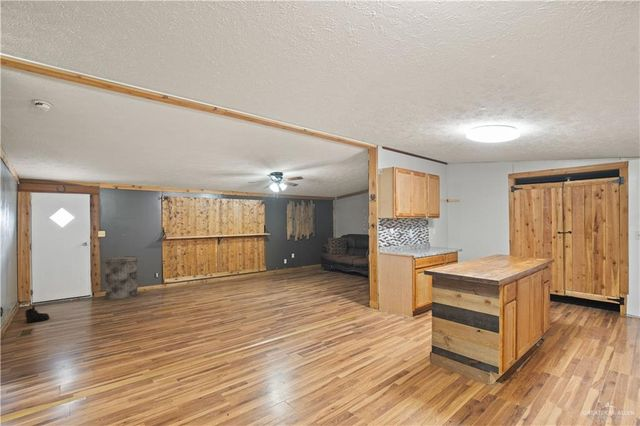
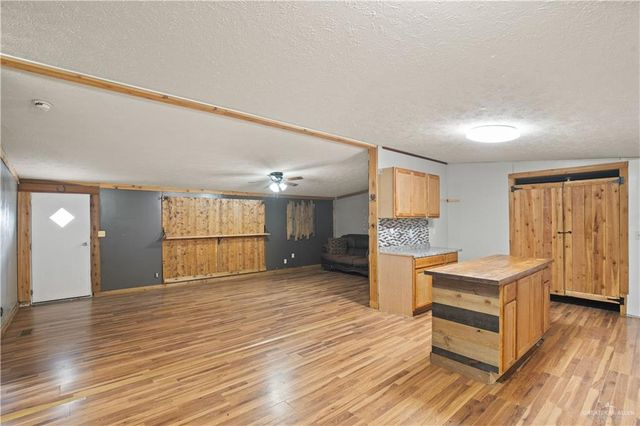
- trash can [104,255,139,301]
- boots [24,306,50,324]
